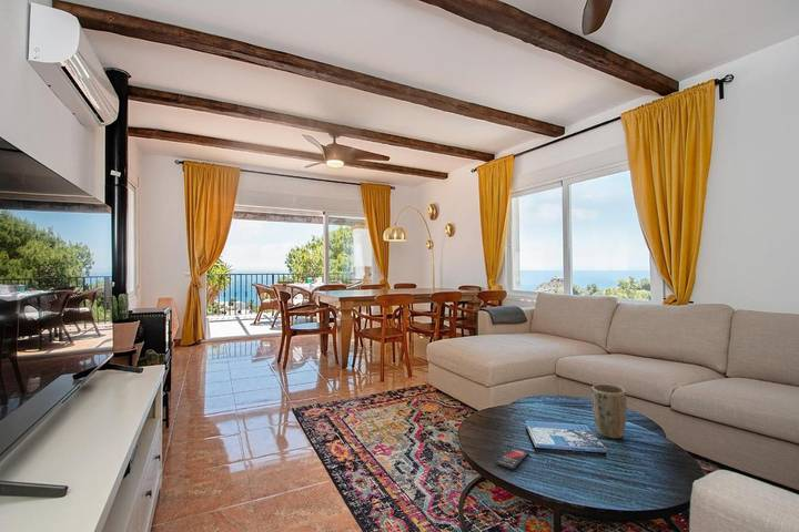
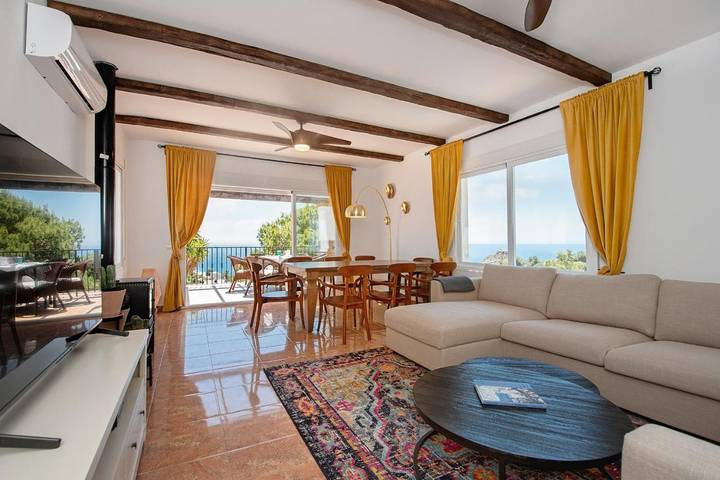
- smartphone [495,447,529,470]
- plant pot [590,383,628,440]
